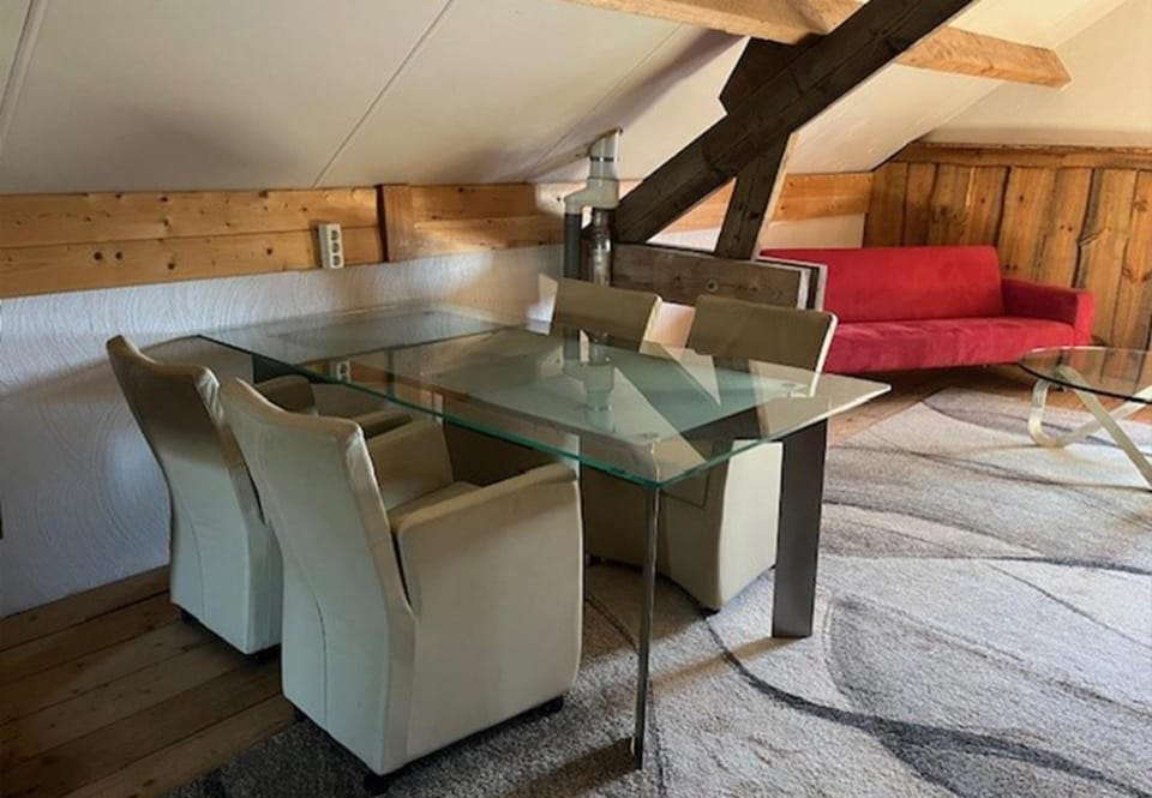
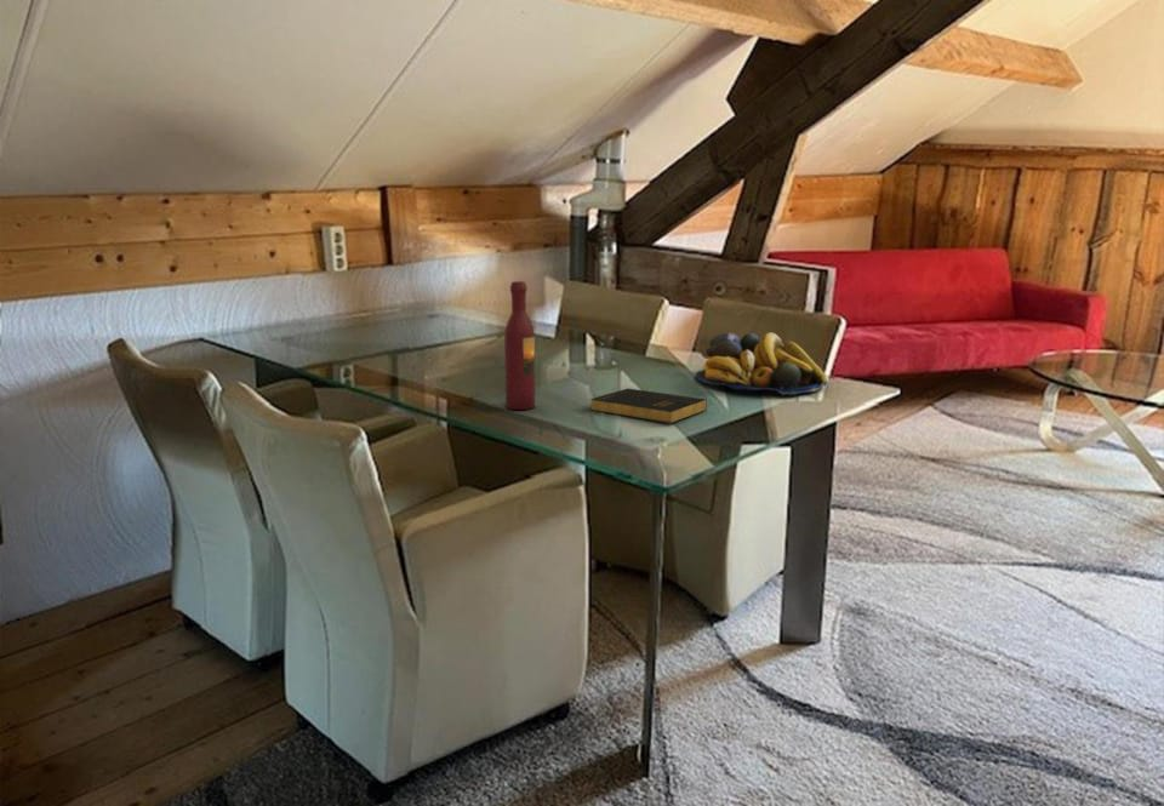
+ book [589,388,708,424]
+ wine bottle [503,280,536,411]
+ fruit bowl [694,331,828,395]
